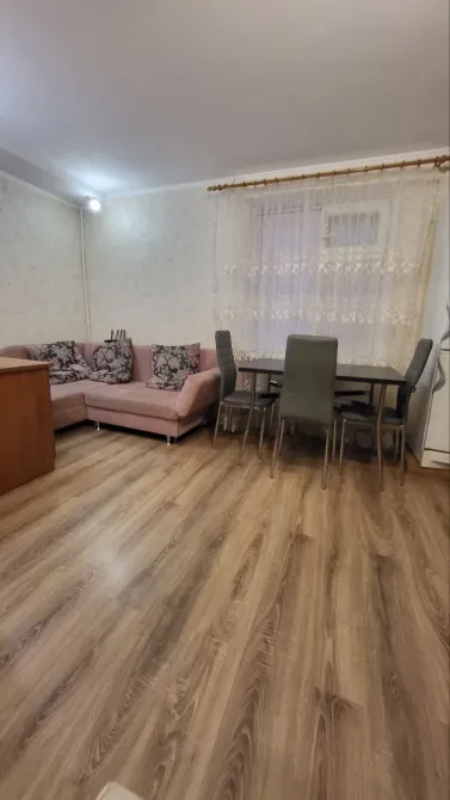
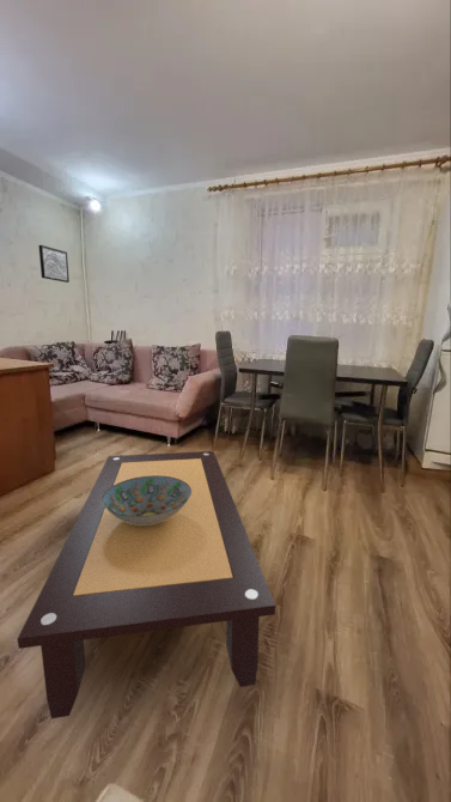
+ coffee table [17,450,276,719]
+ decorative bowl [102,475,191,525]
+ wall art [38,244,71,284]
